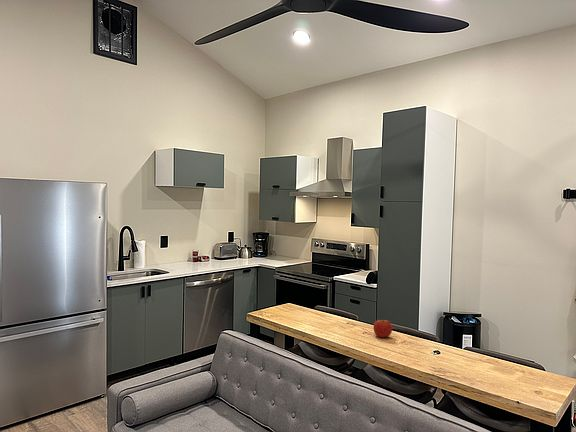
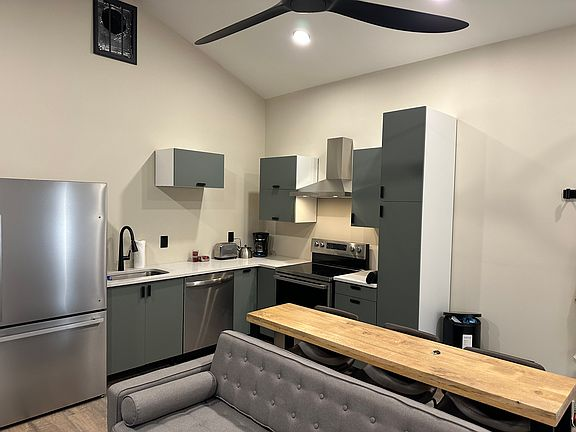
- apple [373,318,393,338]
